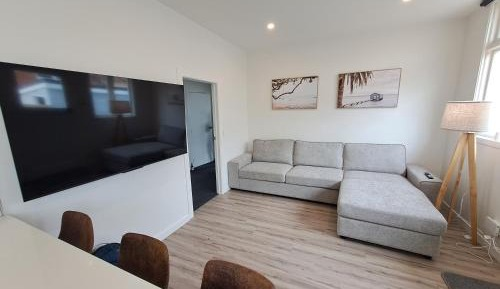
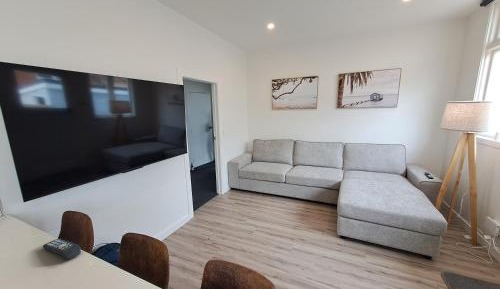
+ remote control [42,238,82,261]
